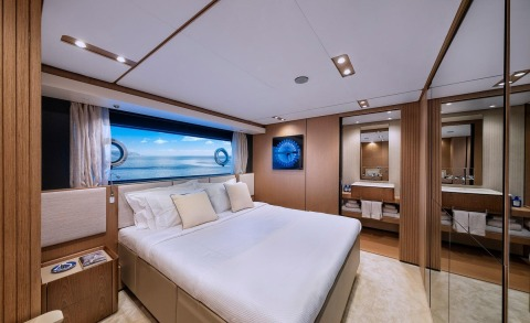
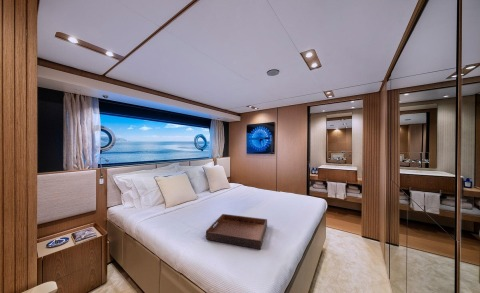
+ serving tray [205,213,268,250]
